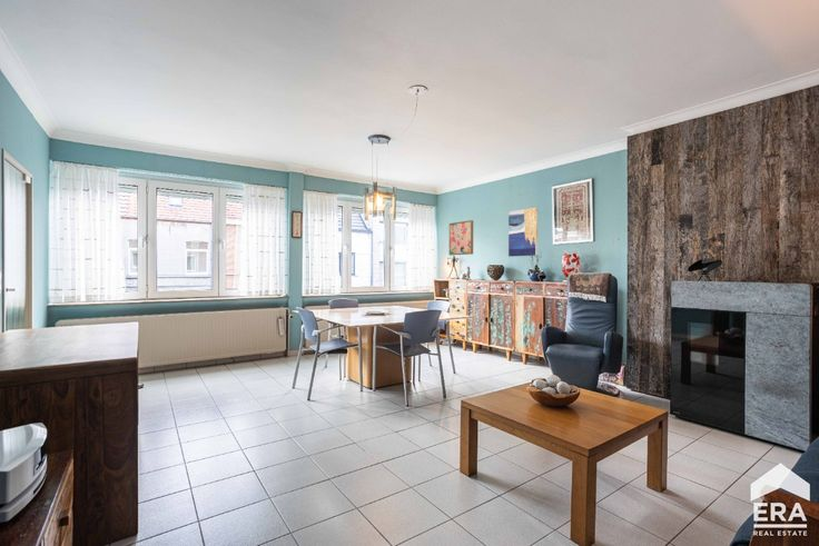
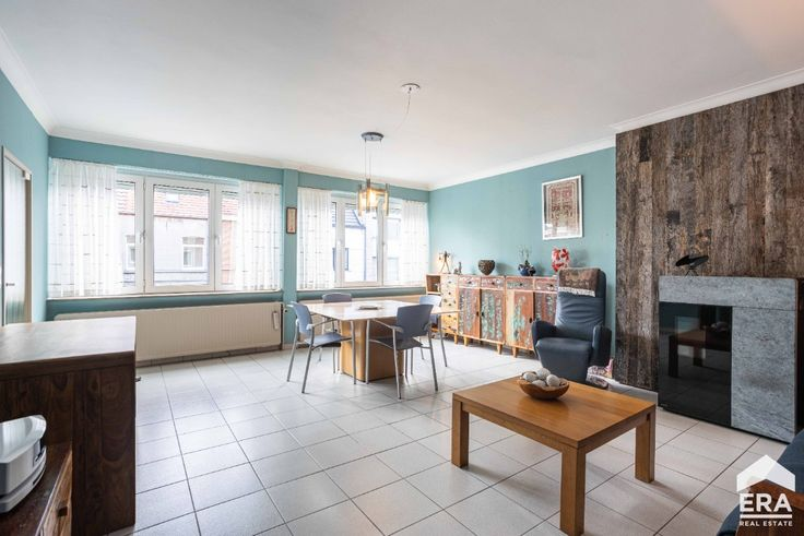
- wall art [507,207,539,257]
- wall art [448,219,474,256]
